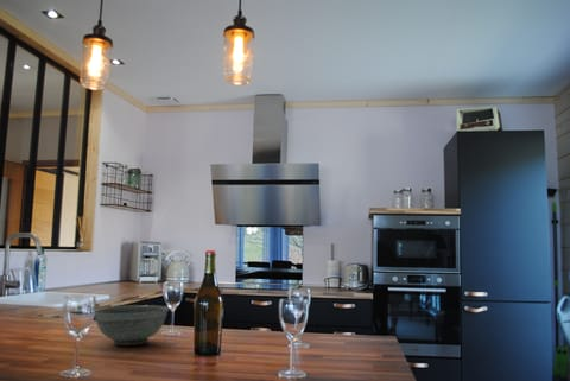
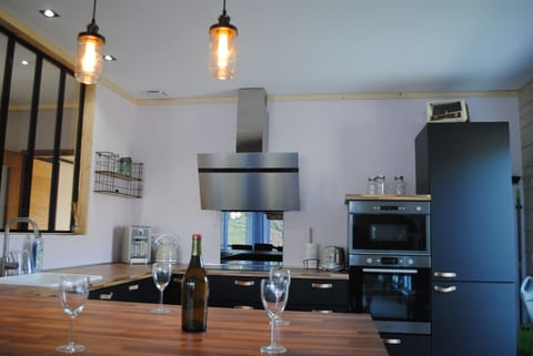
- bowl [94,304,170,347]
